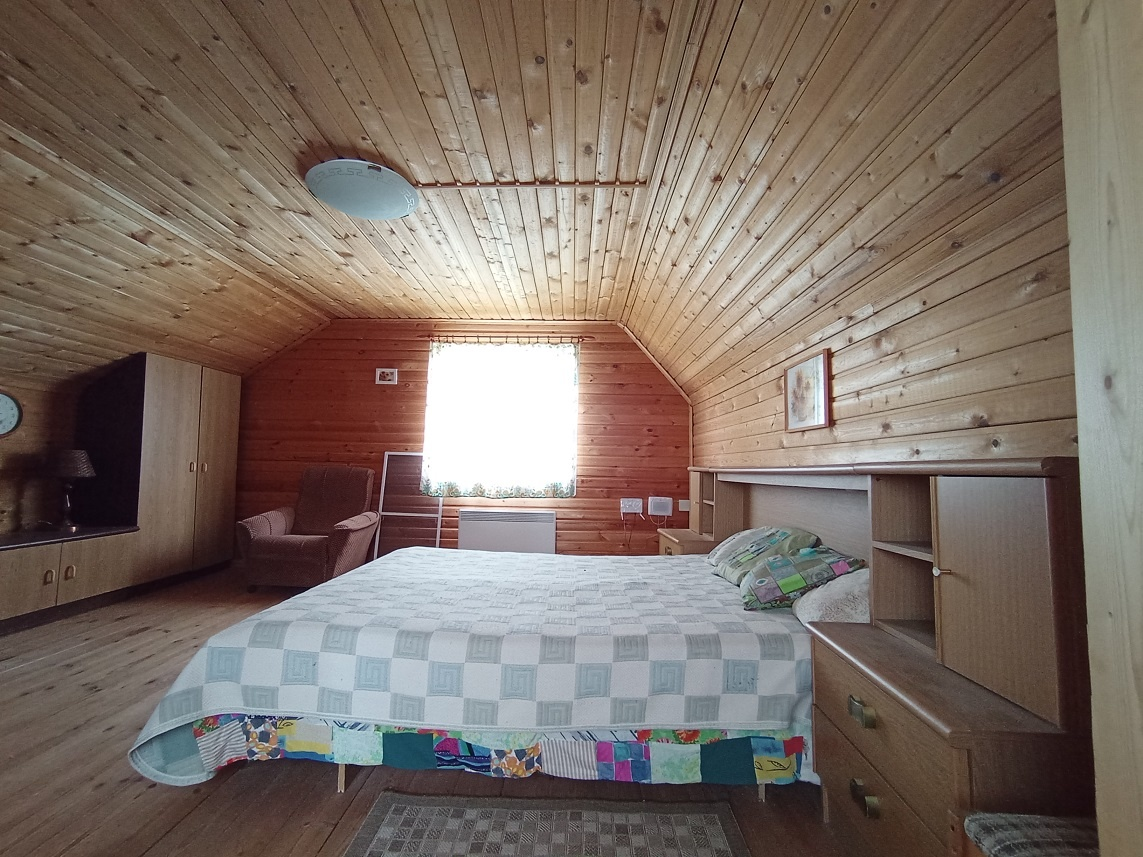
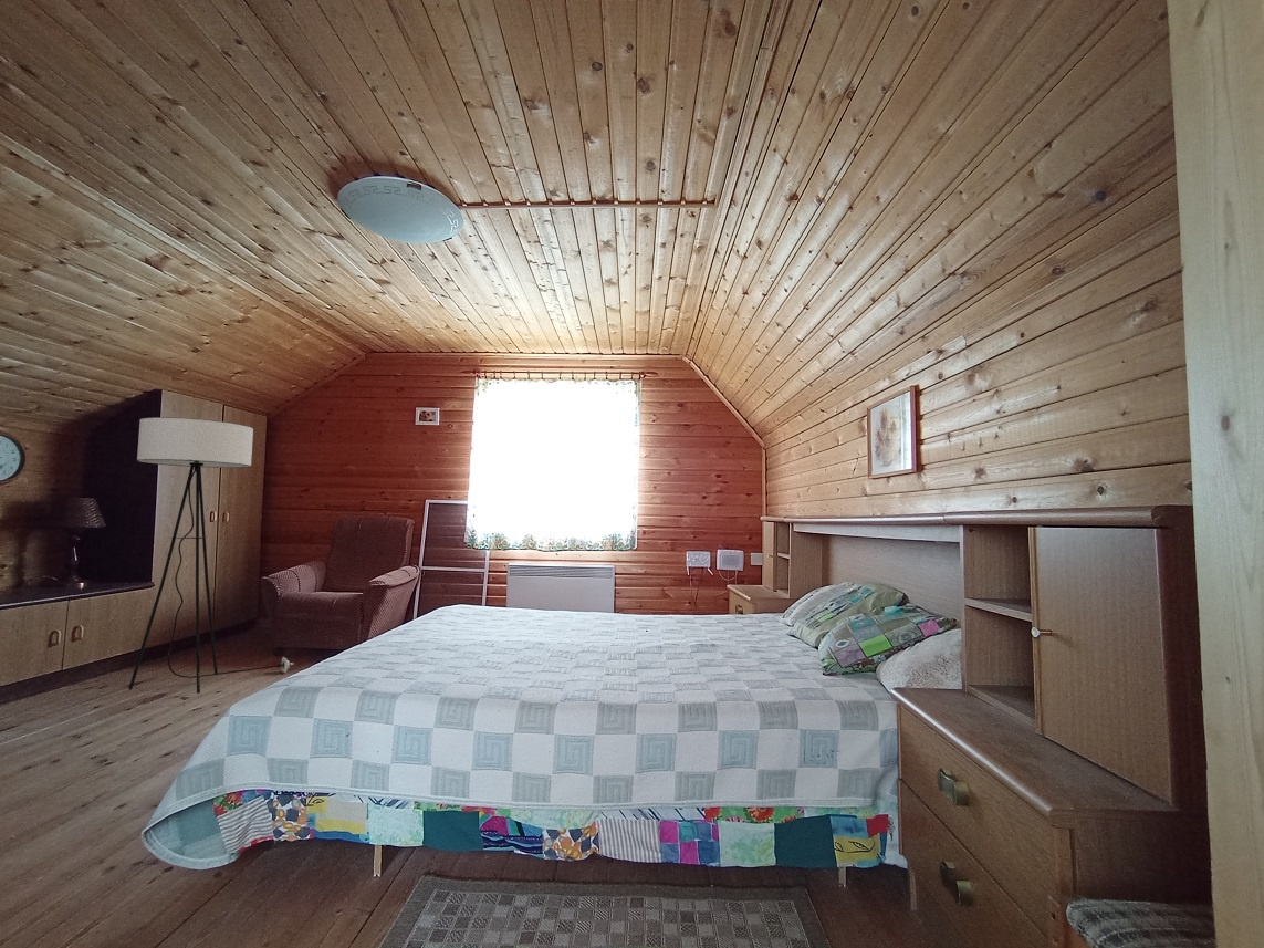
+ floor lamp [127,416,294,695]
